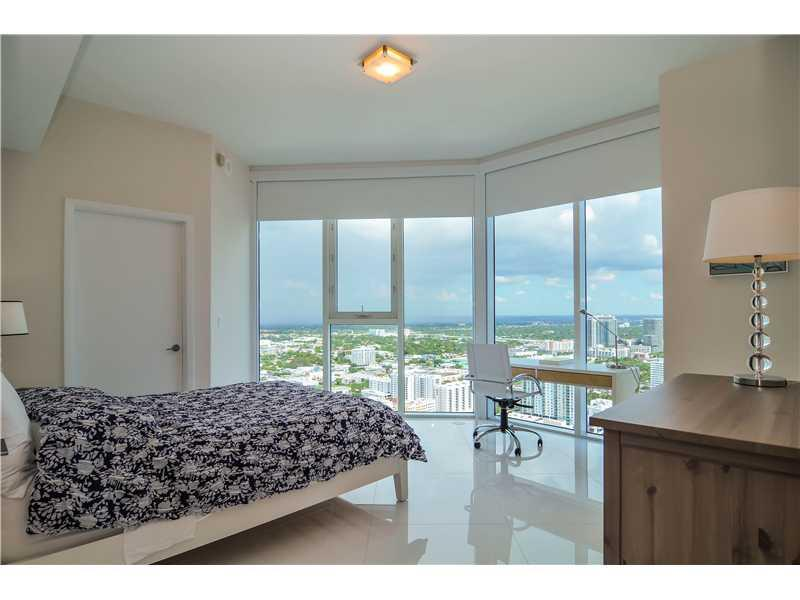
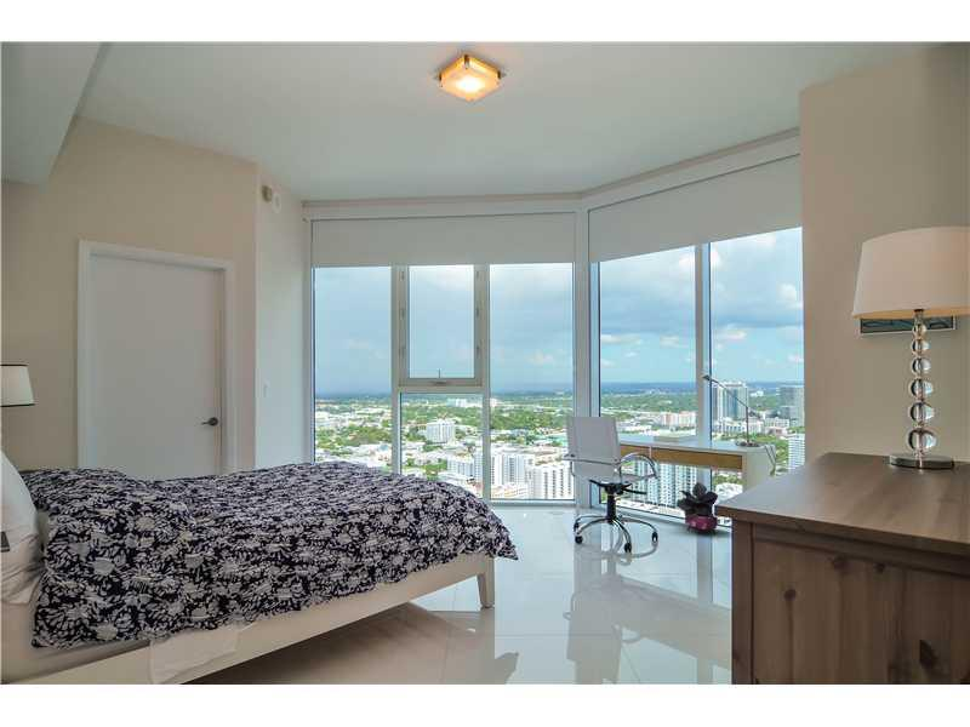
+ potted plant [675,481,719,536]
